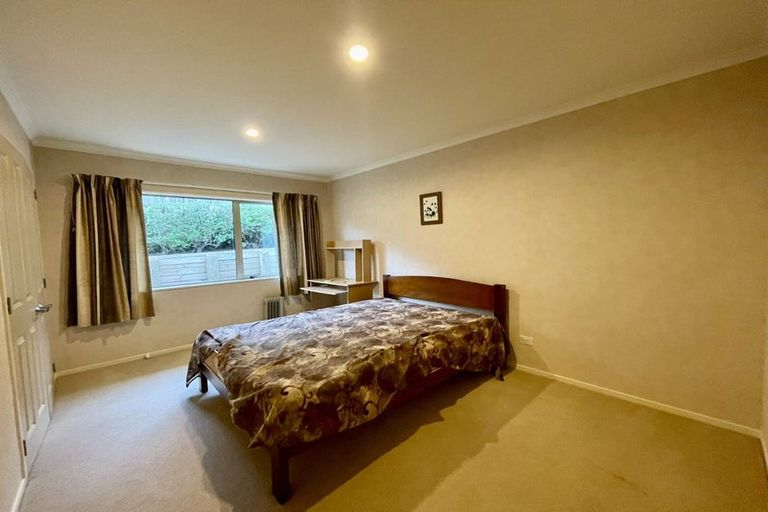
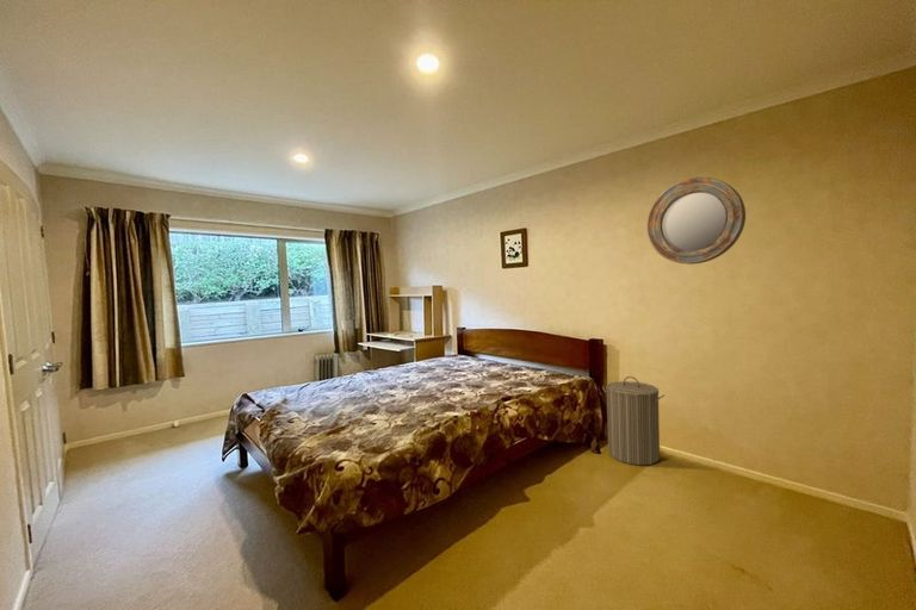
+ laundry hamper [602,375,666,466]
+ home mirror [645,176,747,266]
